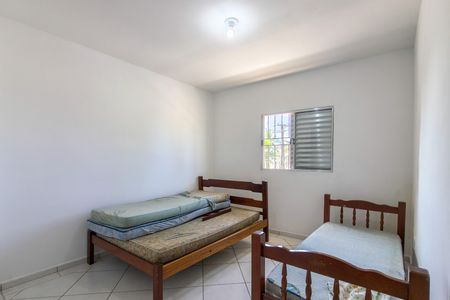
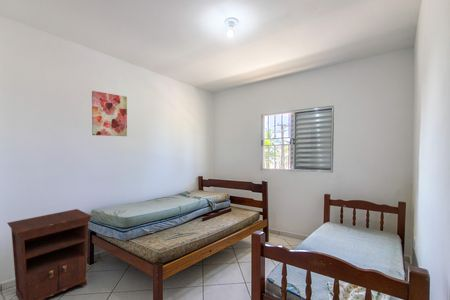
+ wall art [91,90,128,137]
+ nightstand [6,208,93,300]
